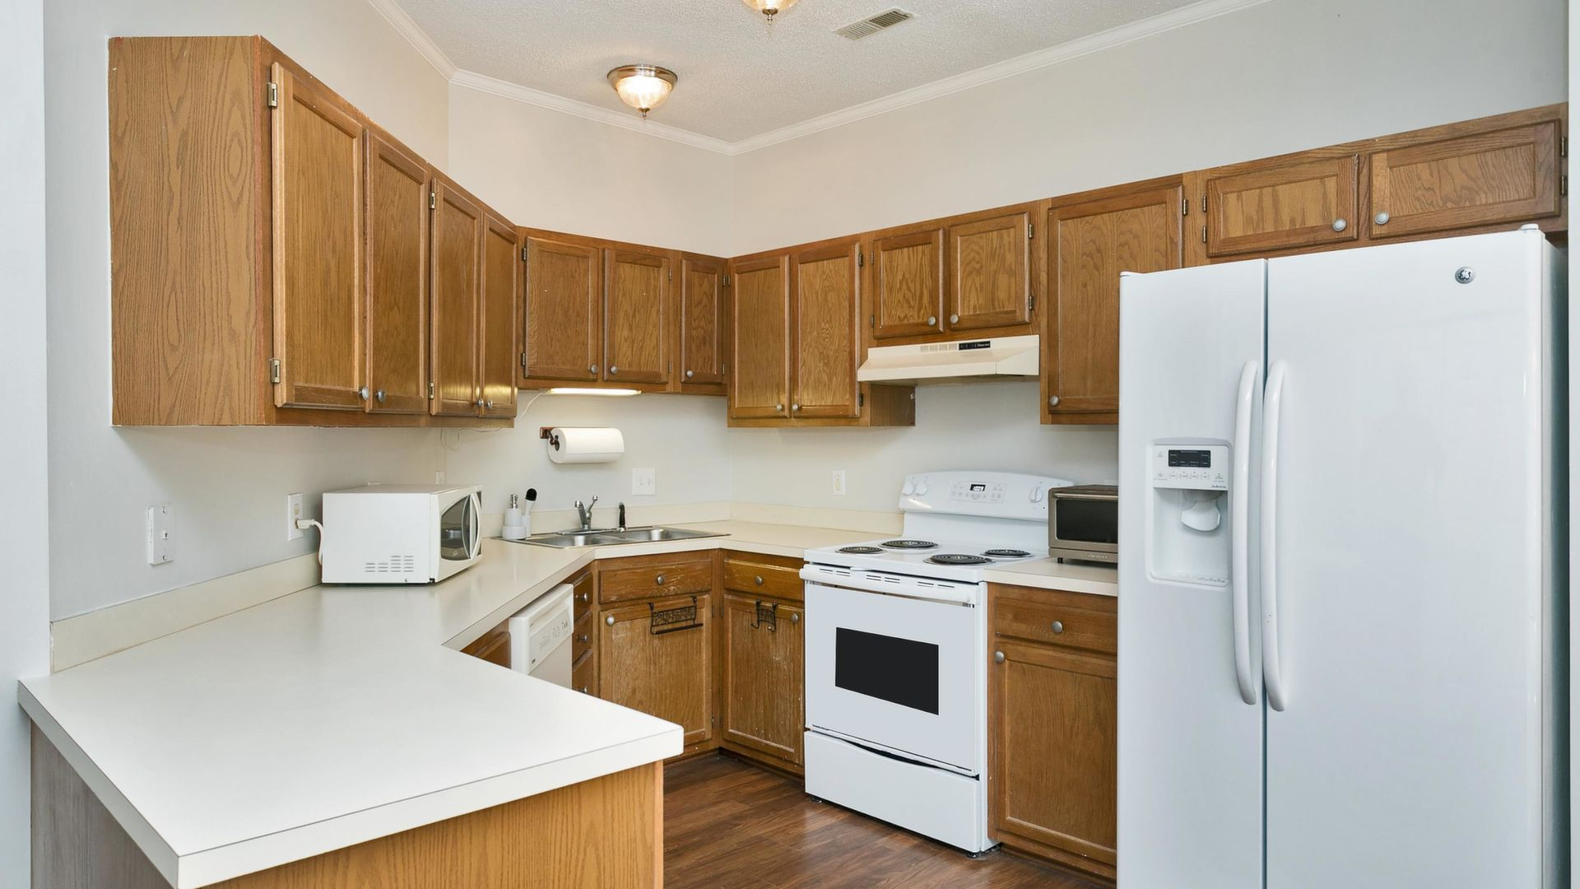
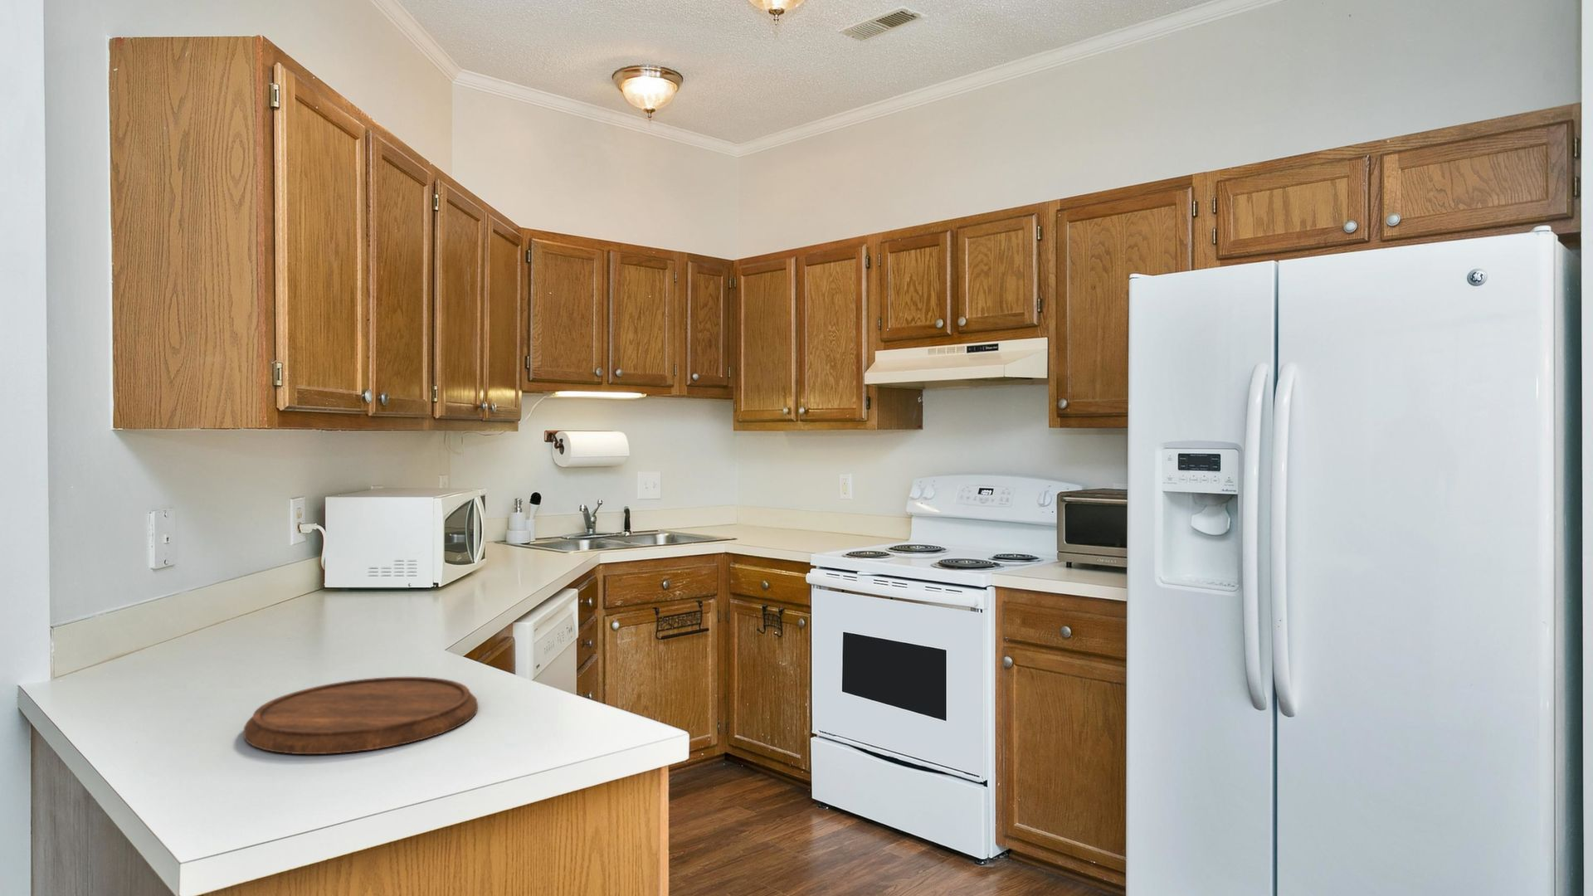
+ cutting board [243,676,479,755]
